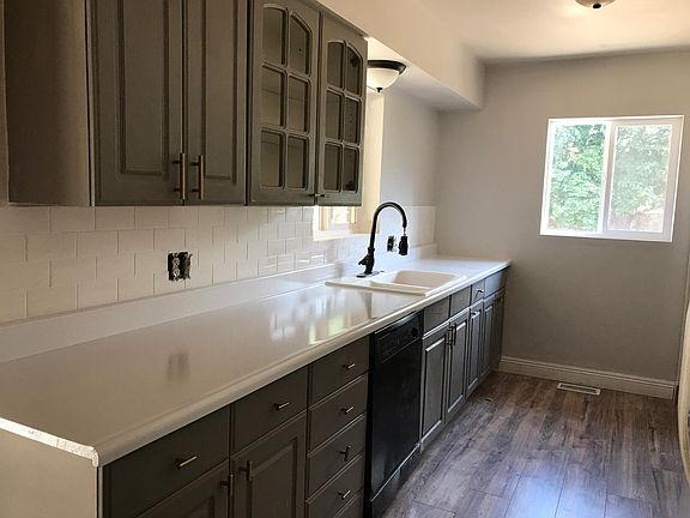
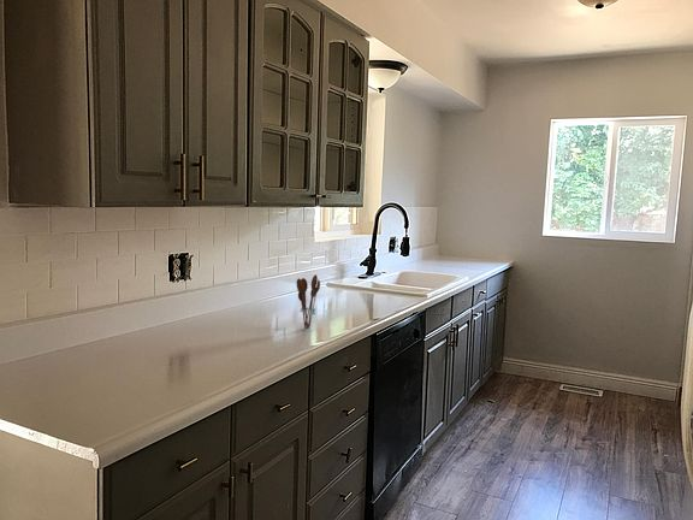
+ utensil holder [296,273,321,331]
